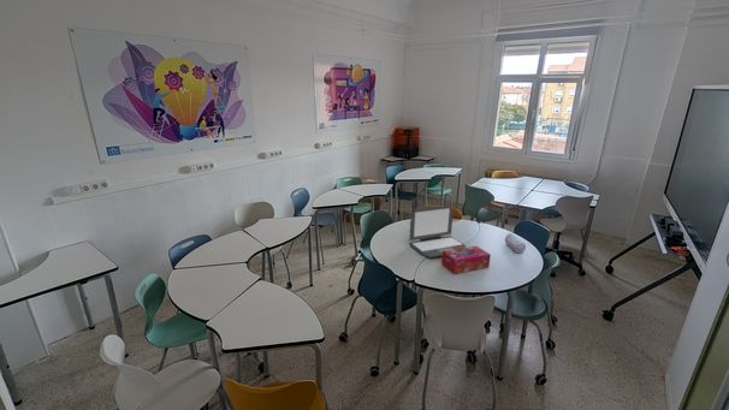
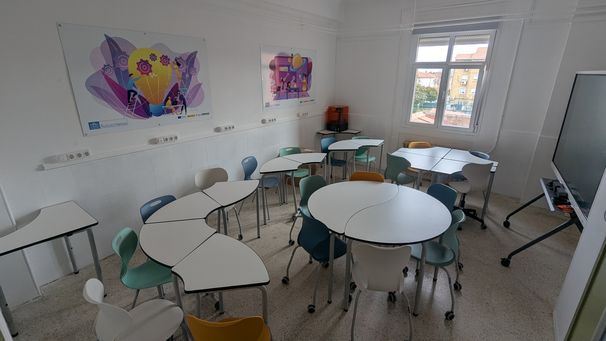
- laptop [408,204,468,260]
- pencil case [504,232,527,255]
- tissue box [440,245,492,274]
